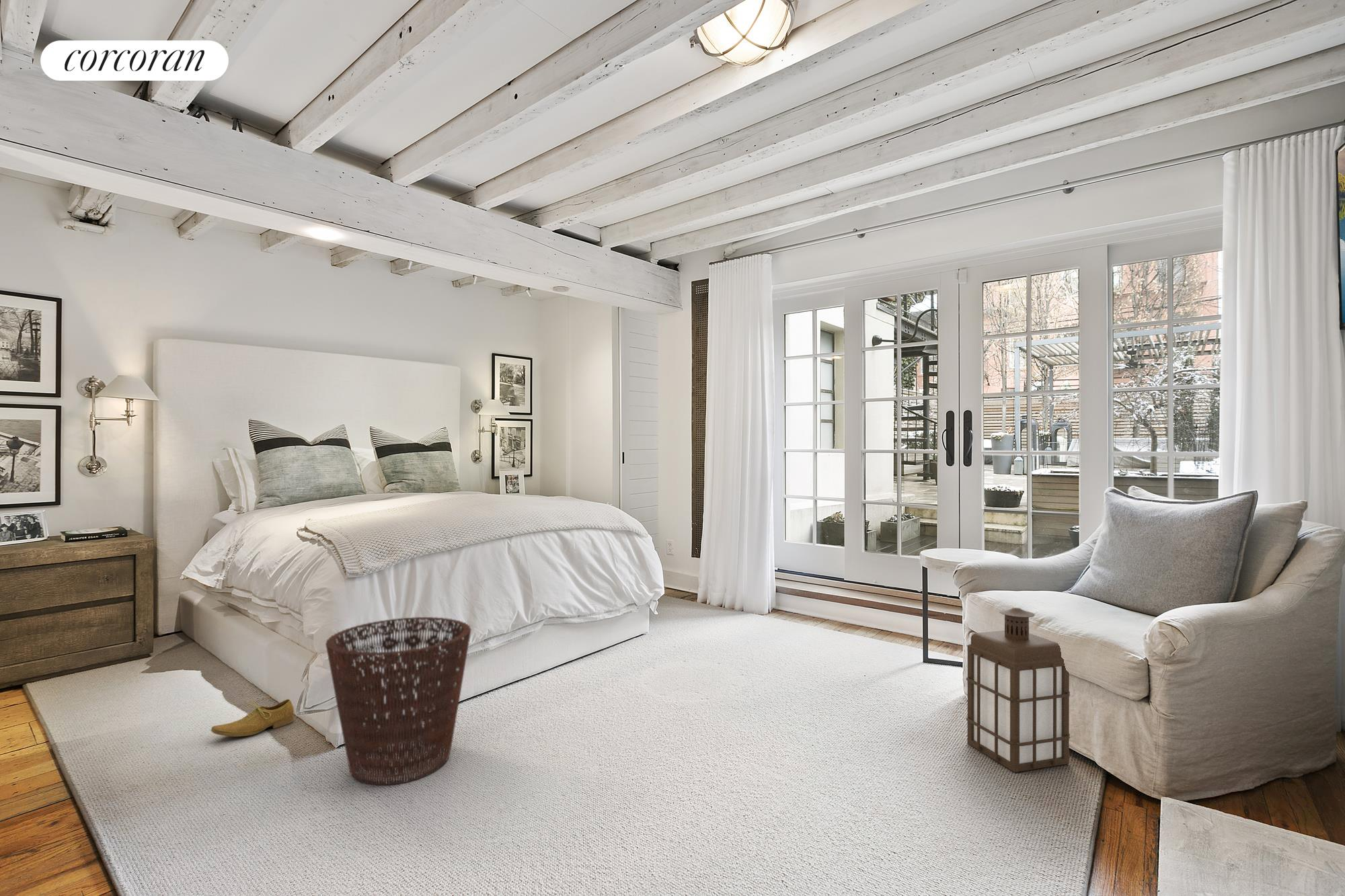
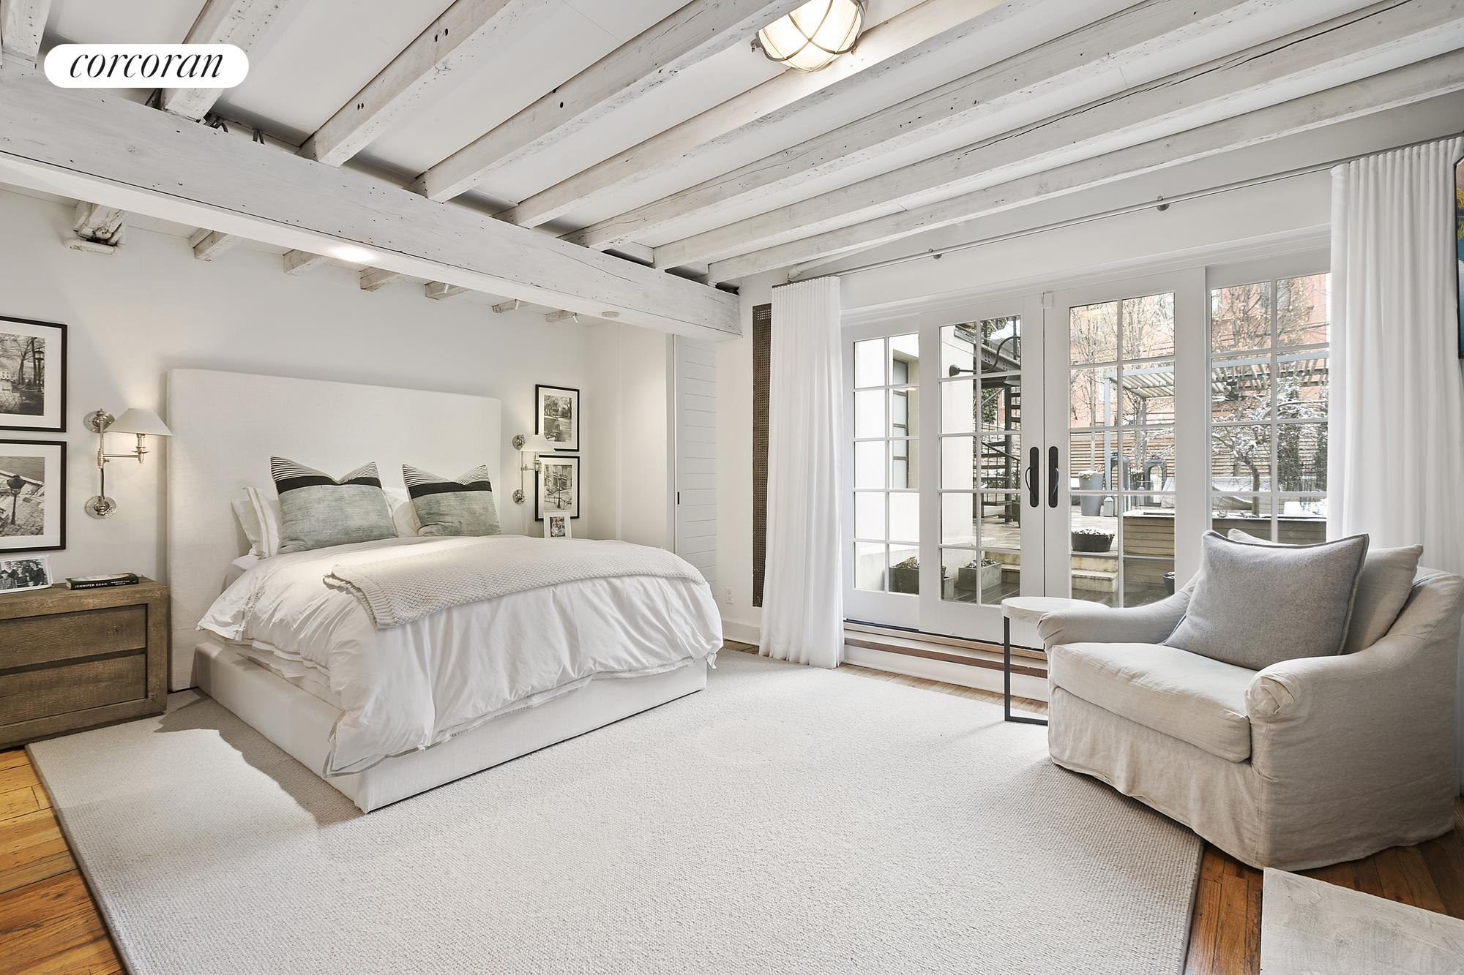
- lantern [966,607,1071,773]
- basket [325,616,472,785]
- shoe [210,698,295,737]
